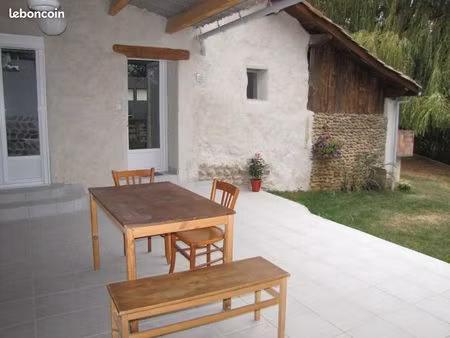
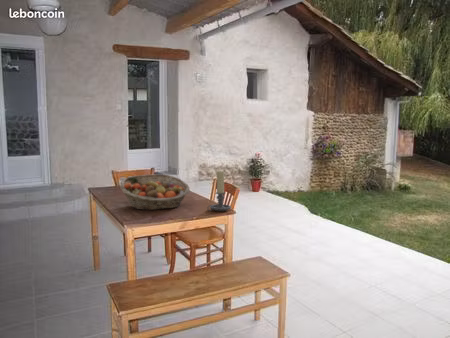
+ fruit basket [119,173,191,211]
+ candle holder [206,170,232,212]
